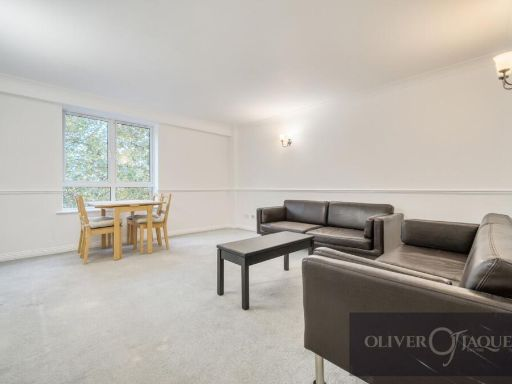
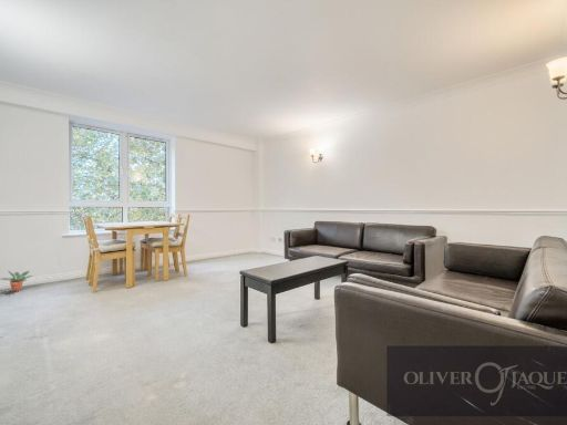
+ potted plant [1,270,34,292]
